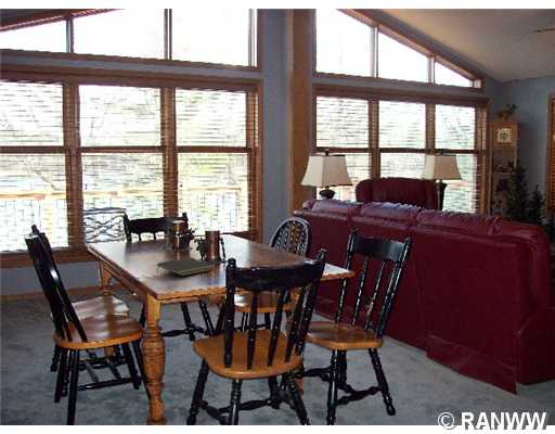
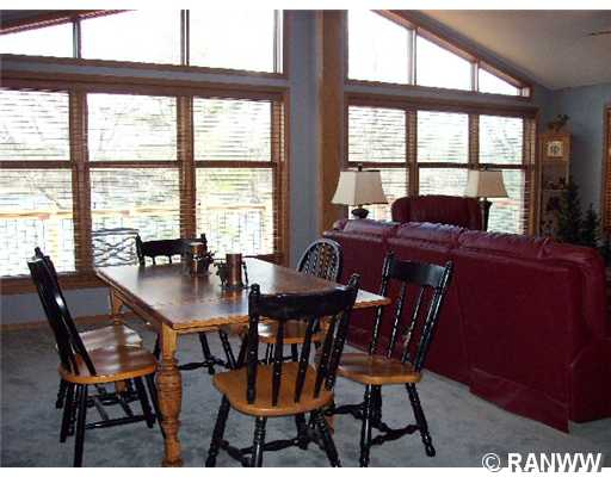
- notepad [156,257,216,277]
